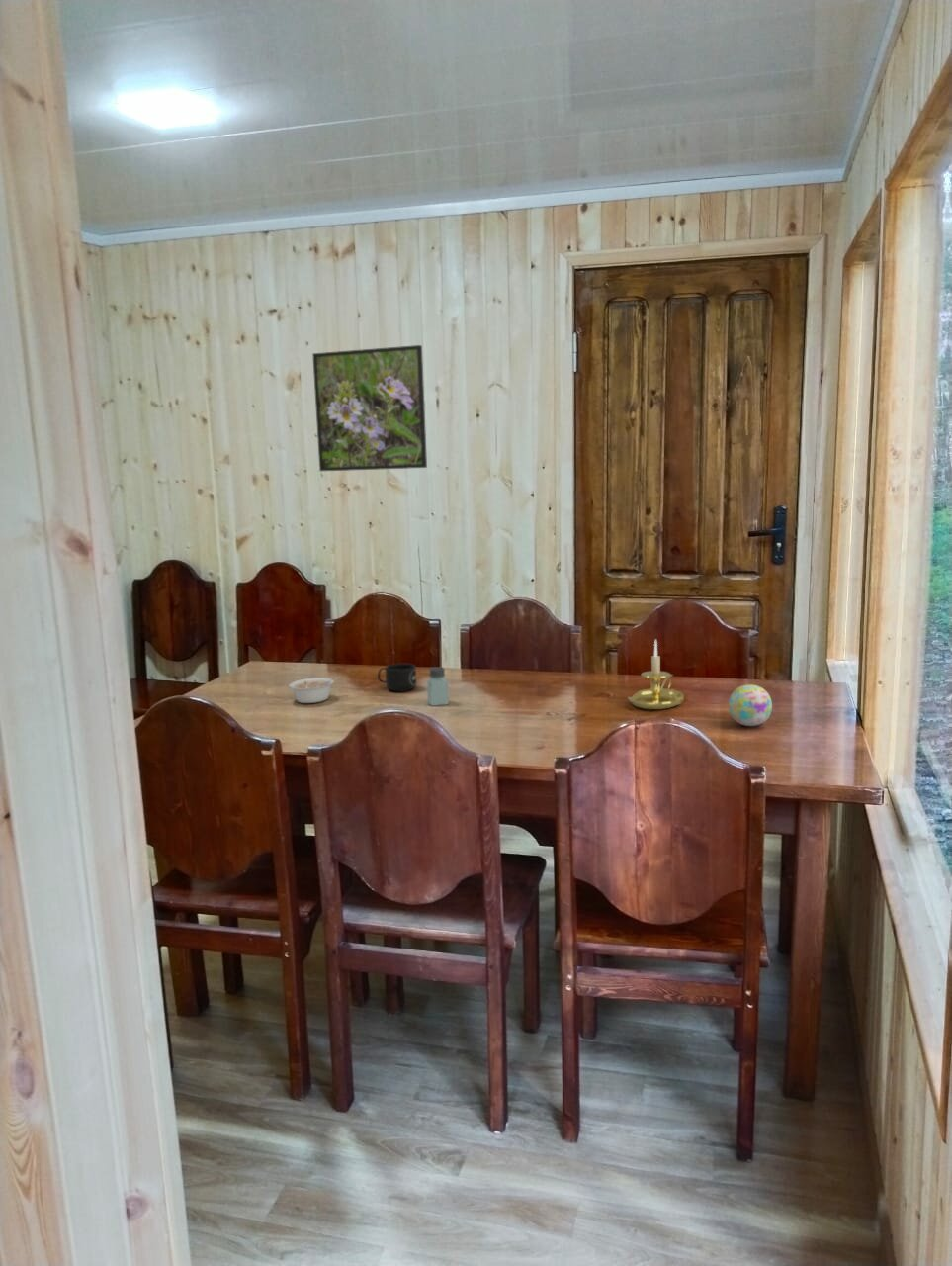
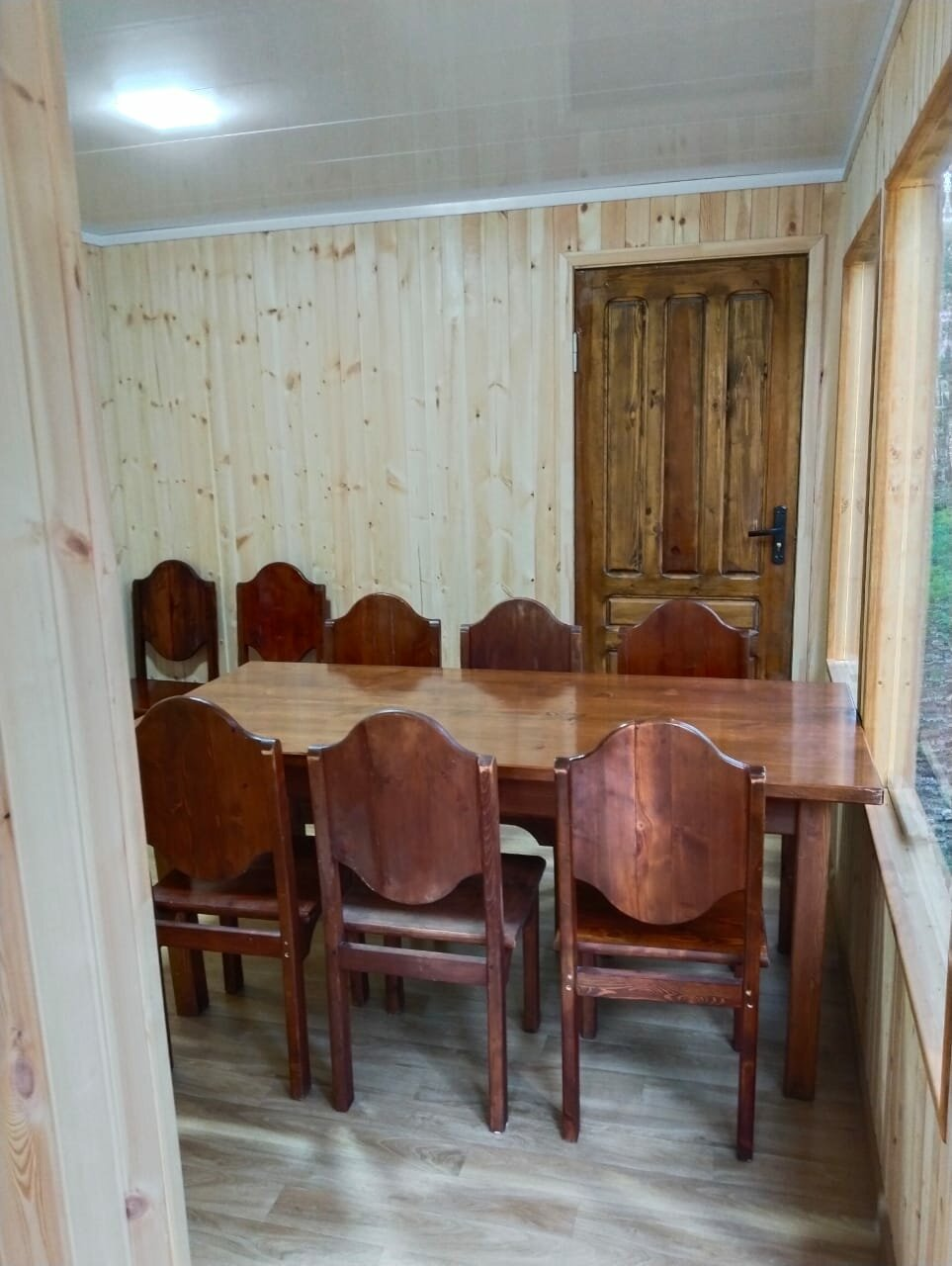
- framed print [311,344,428,472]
- legume [288,674,343,704]
- mug [377,663,417,693]
- decorative ball [728,683,773,727]
- candle holder [627,638,685,710]
- saltshaker [426,666,450,707]
